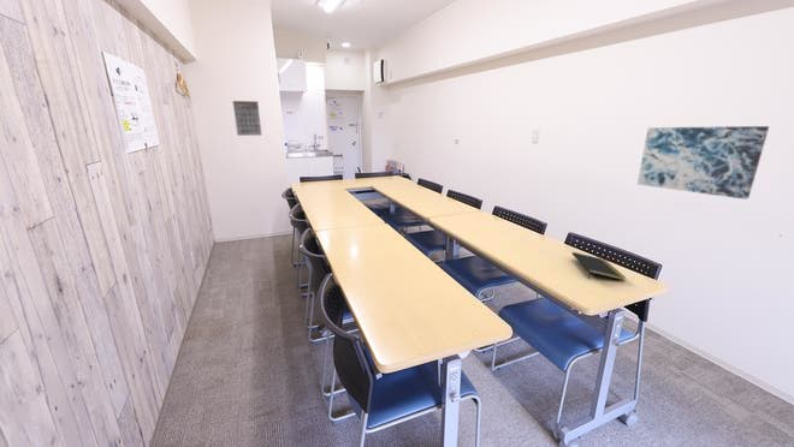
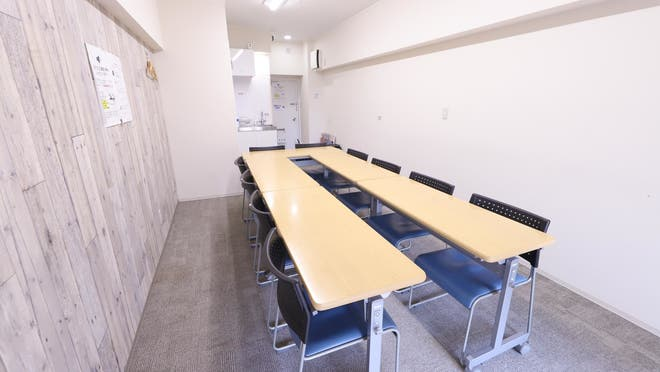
- wall art [636,125,770,201]
- notepad [570,251,626,281]
- calendar [232,96,262,137]
